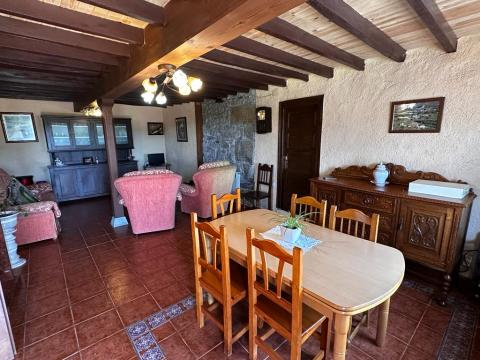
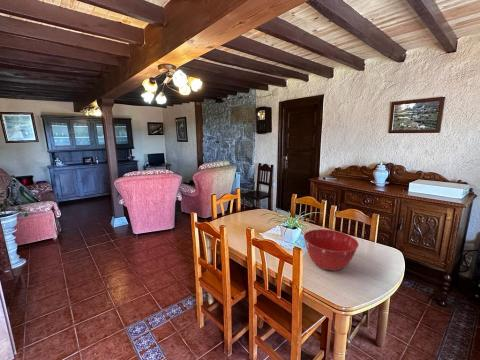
+ mixing bowl [303,228,360,272]
